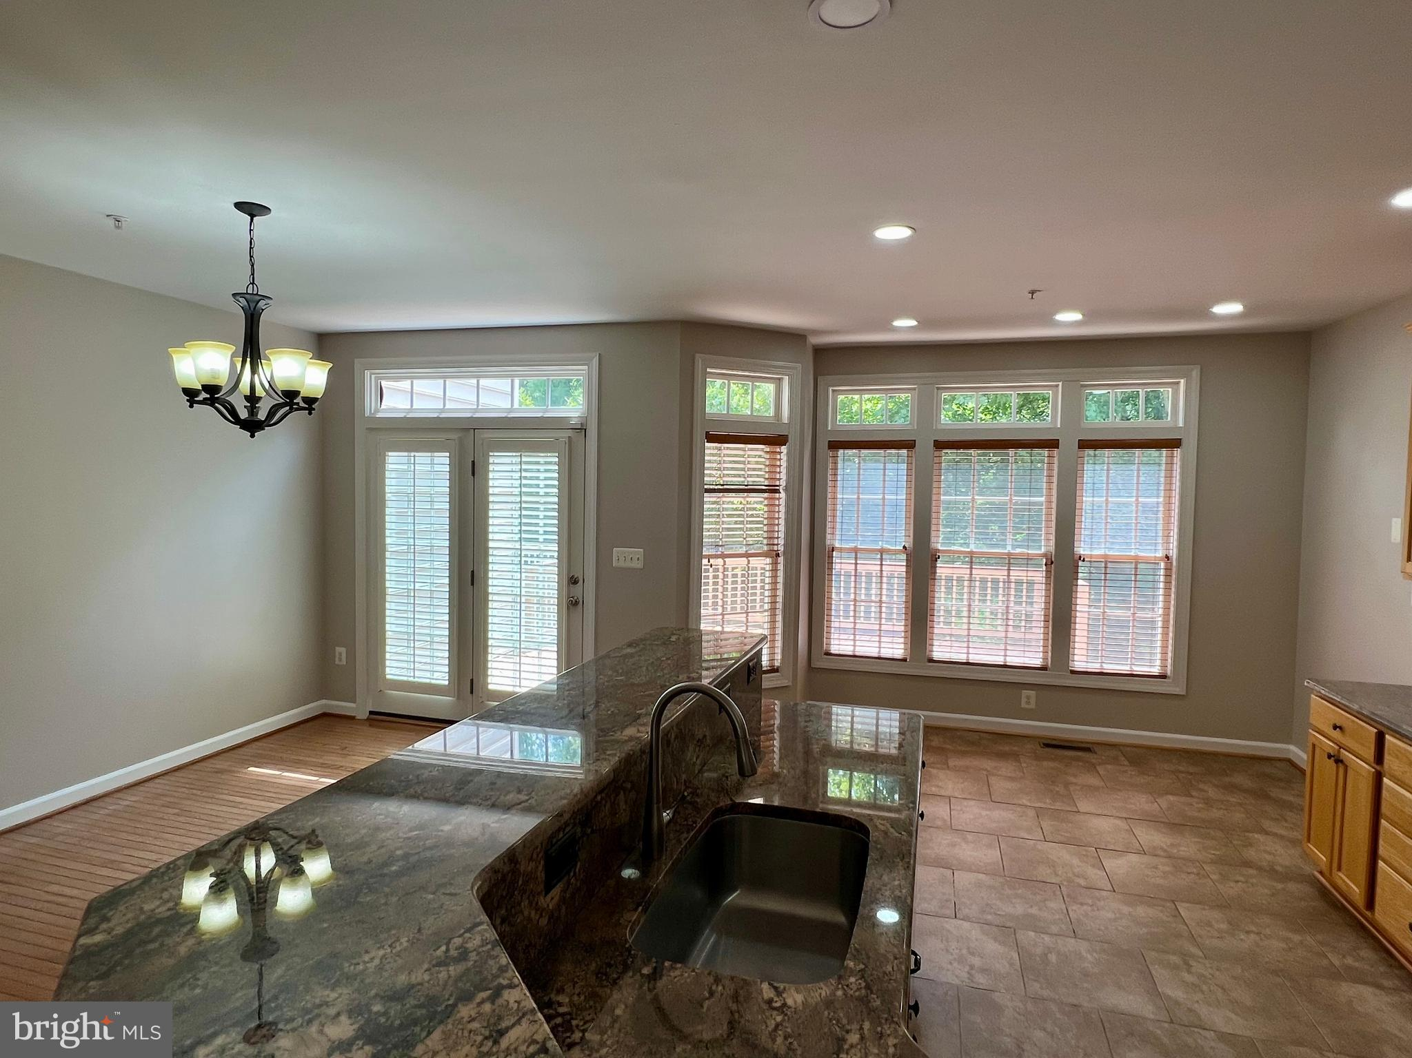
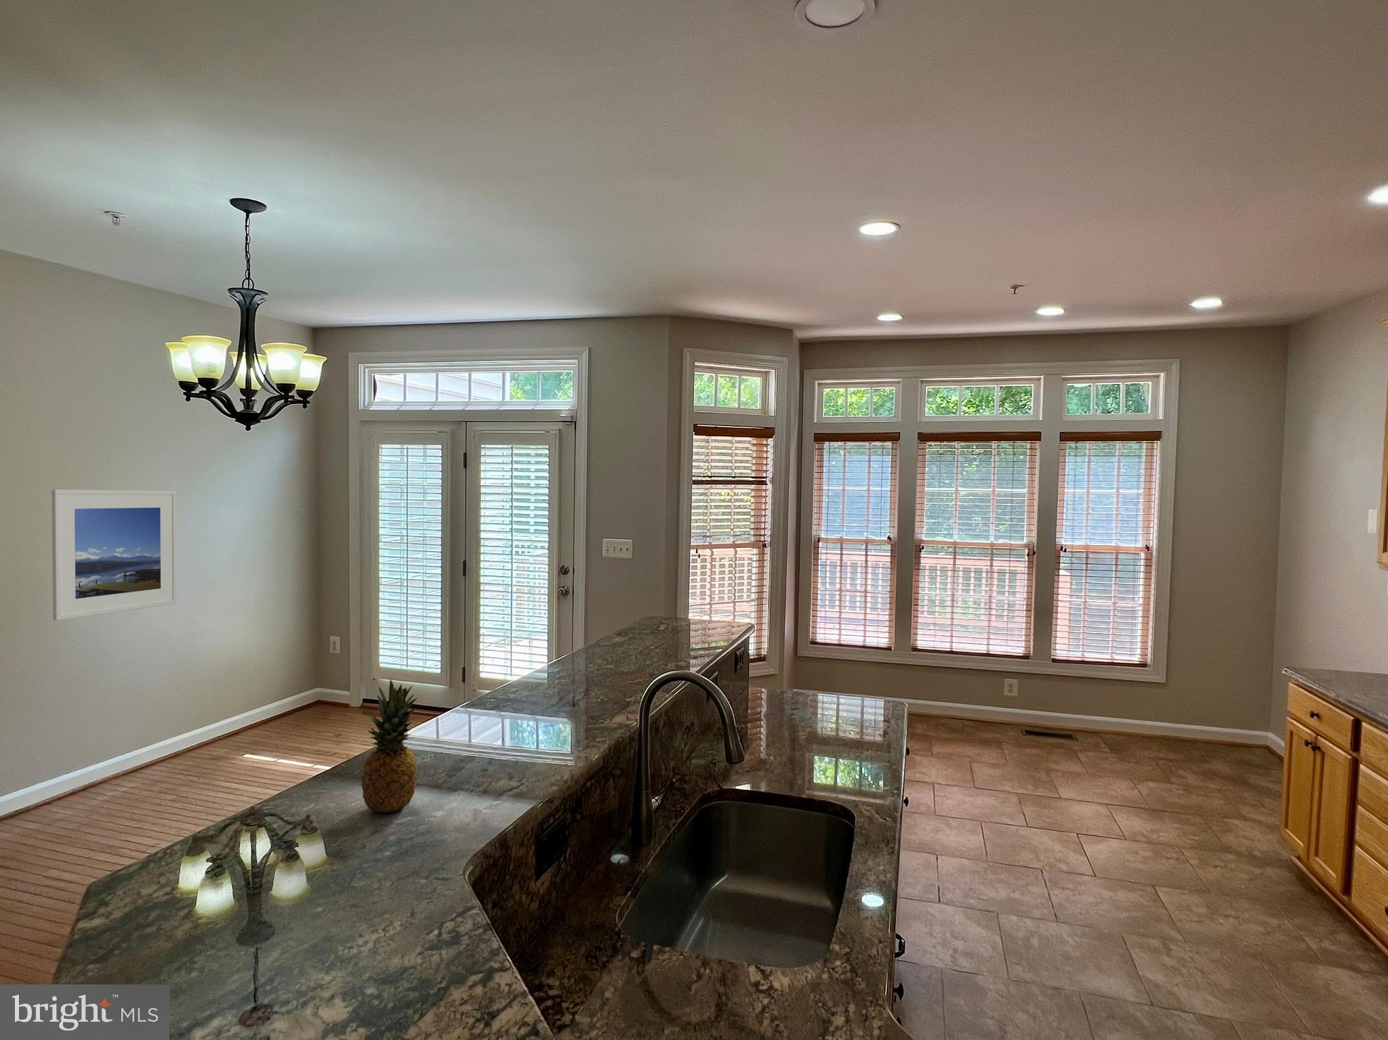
+ fruit [360,677,419,813]
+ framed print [51,488,177,621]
